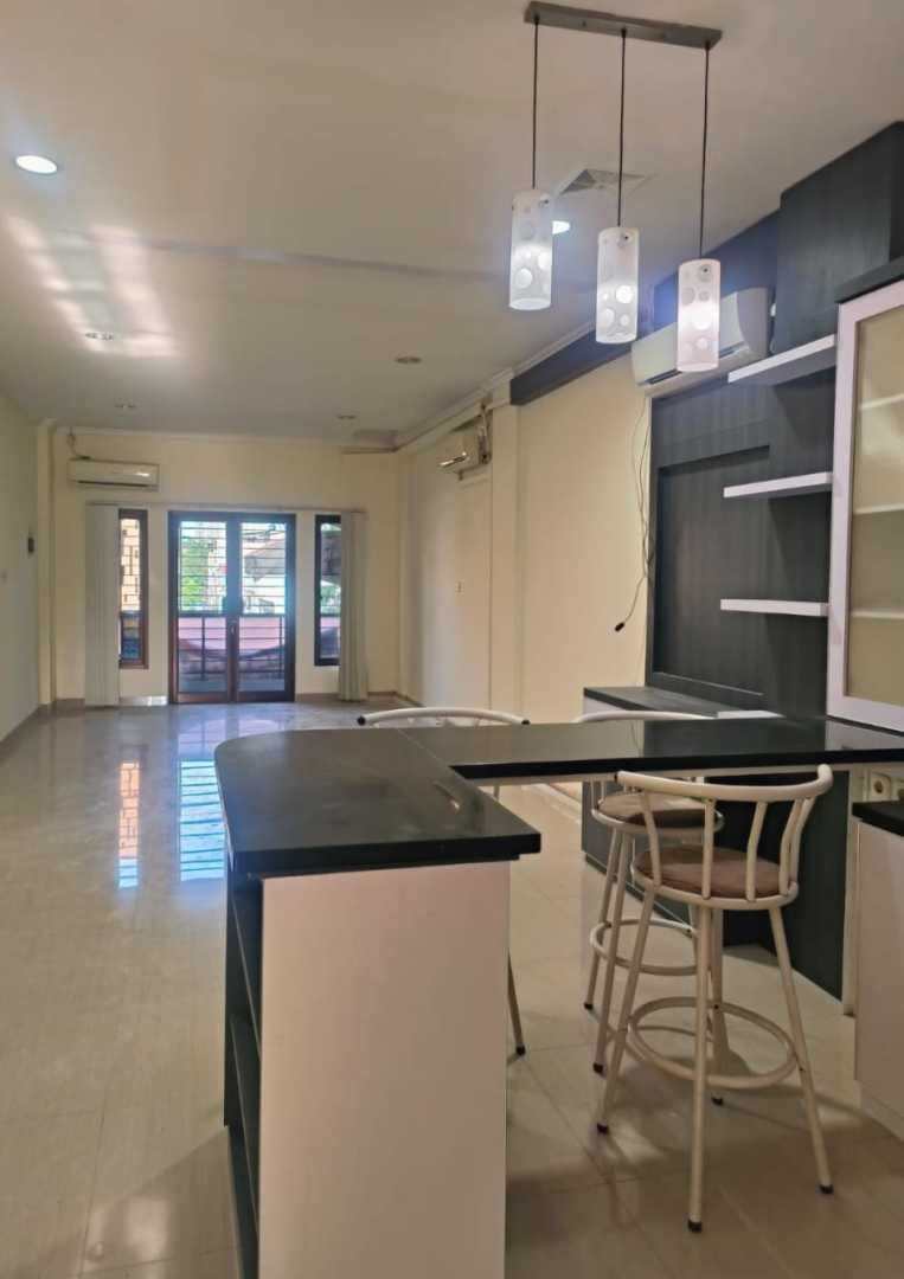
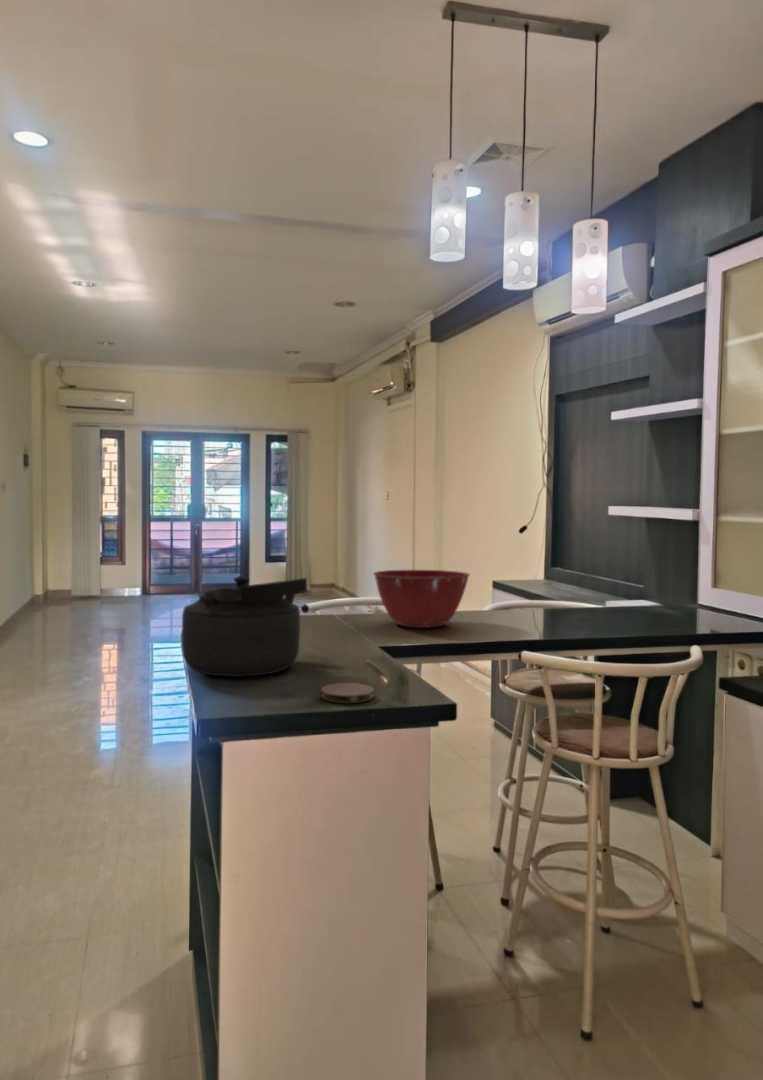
+ mixing bowl [372,569,471,629]
+ coaster [320,682,375,704]
+ kettle [181,575,308,678]
